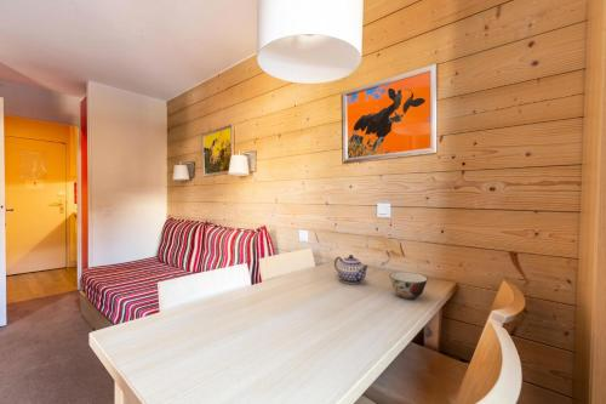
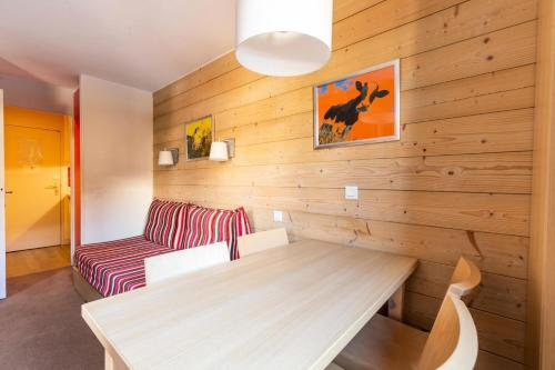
- teapot [333,254,371,285]
- soup bowl [388,271,429,301]
